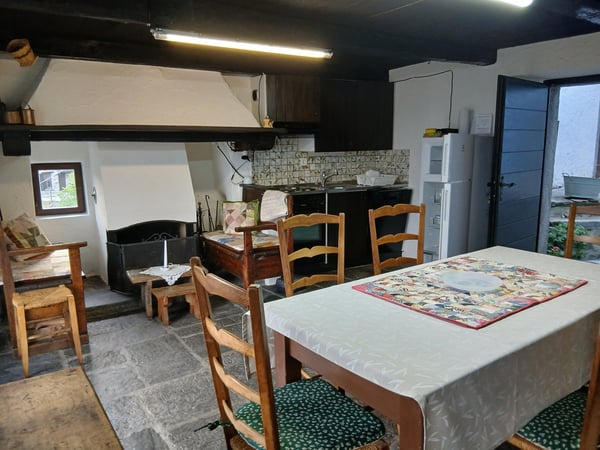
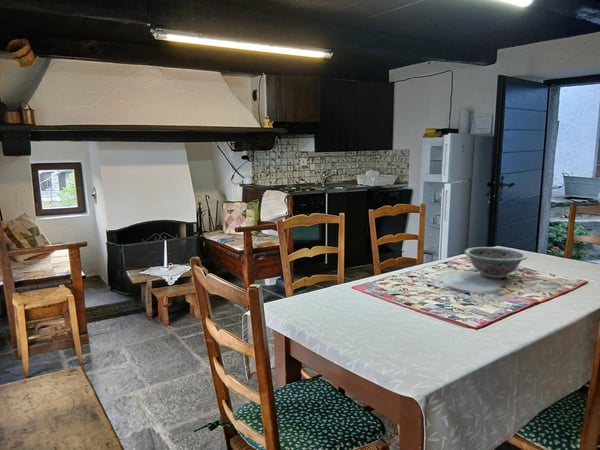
+ decorative bowl [463,246,528,279]
